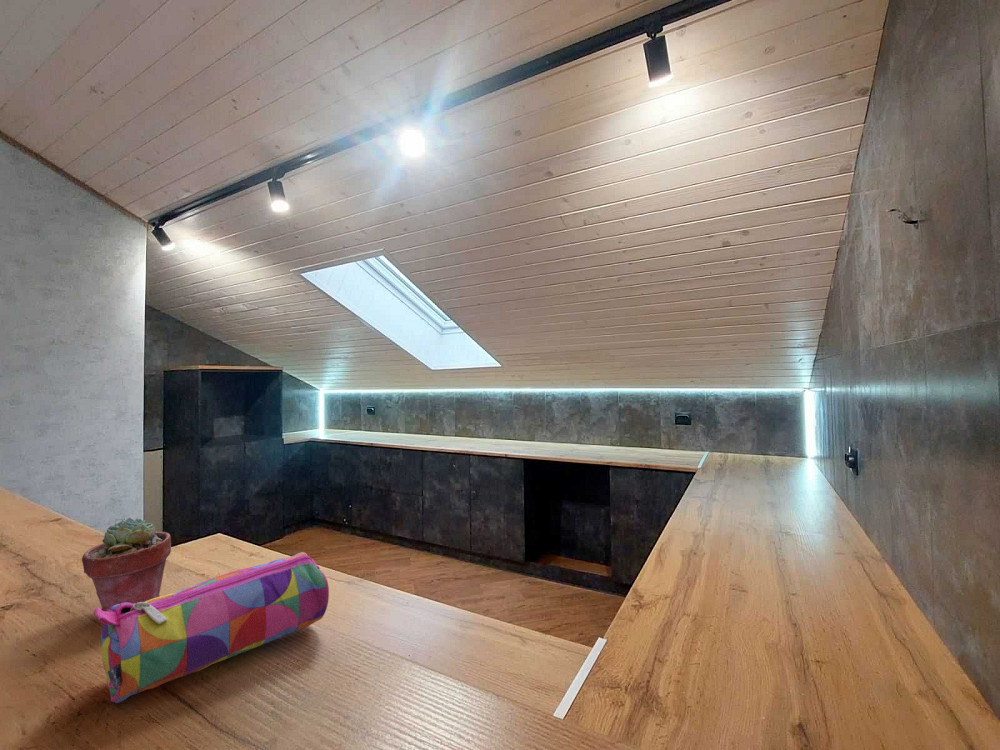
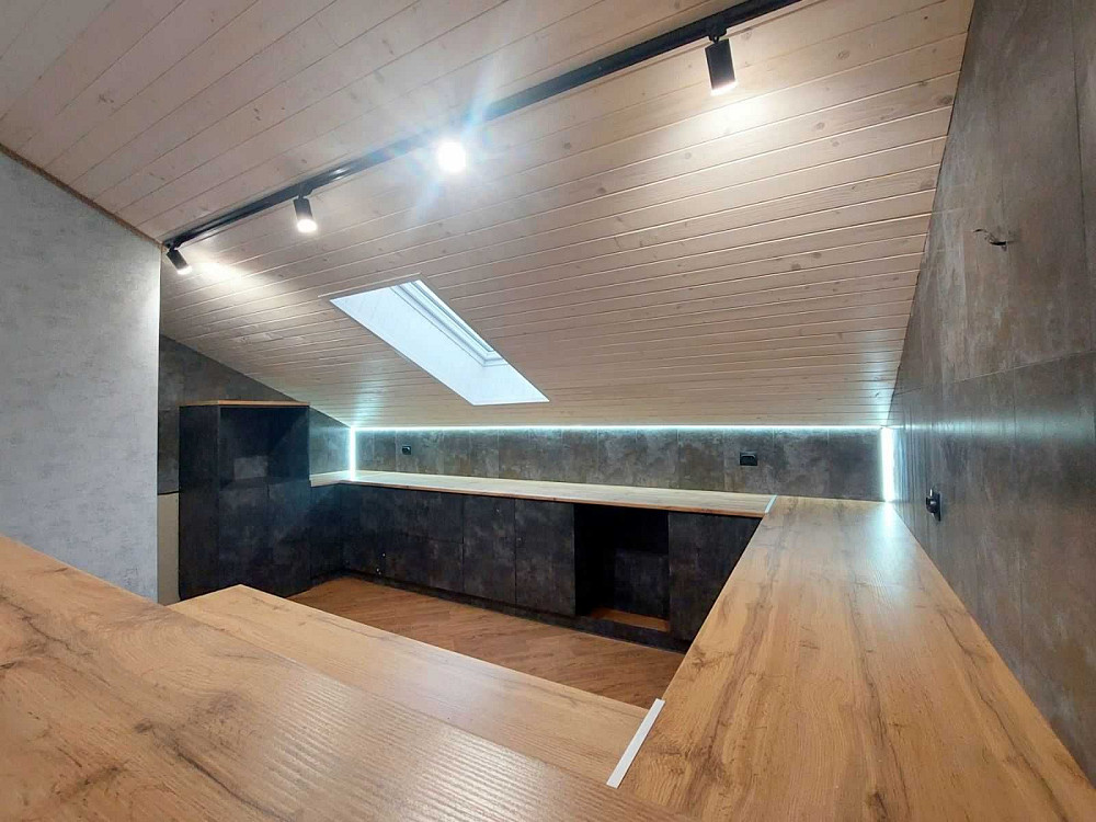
- pencil case [93,551,330,704]
- potted succulent [81,516,172,611]
